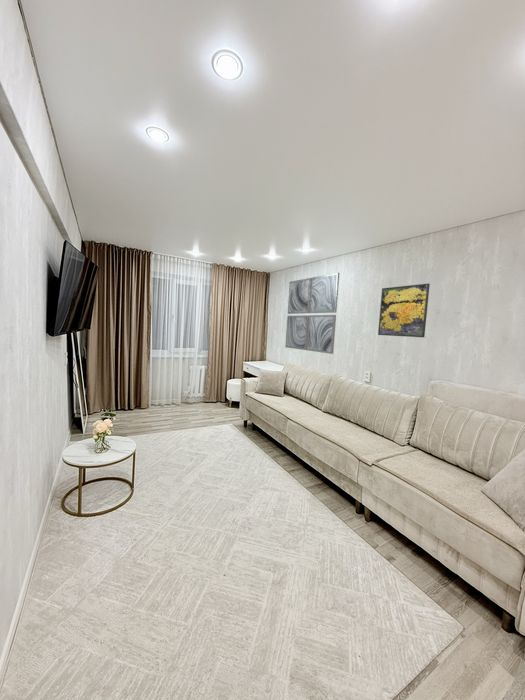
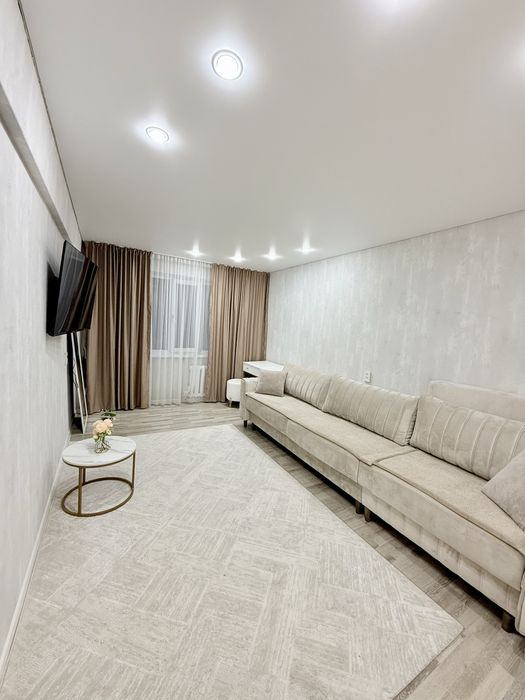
- wall art [284,272,340,355]
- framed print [377,283,431,338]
